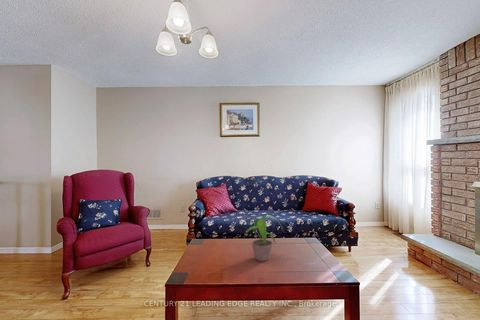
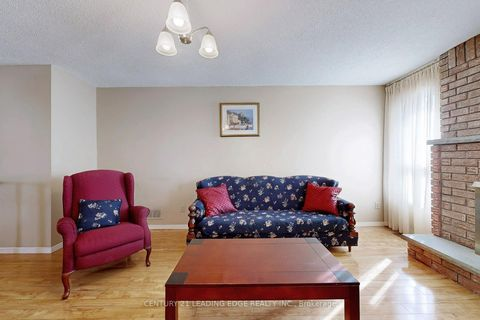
- potted plant [242,215,284,262]
